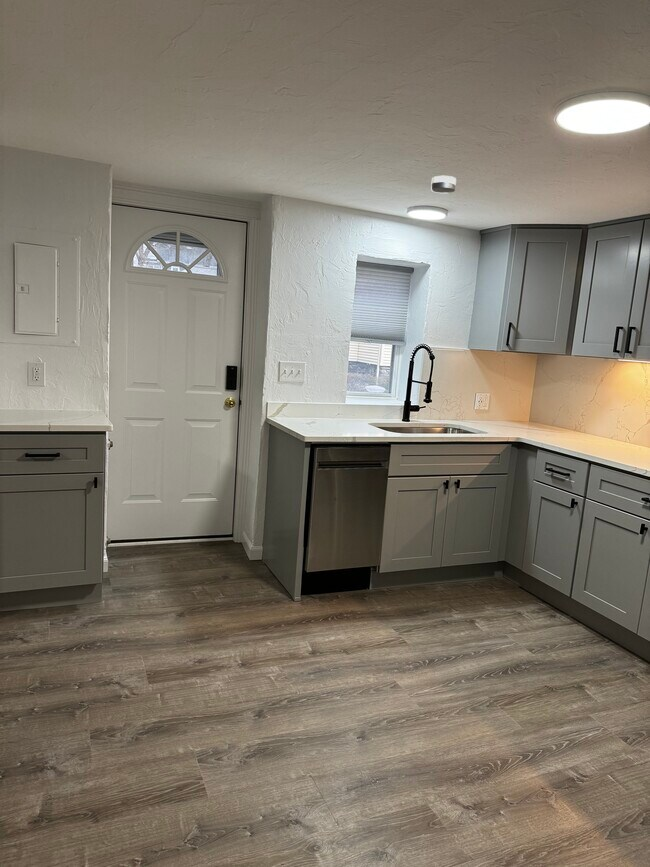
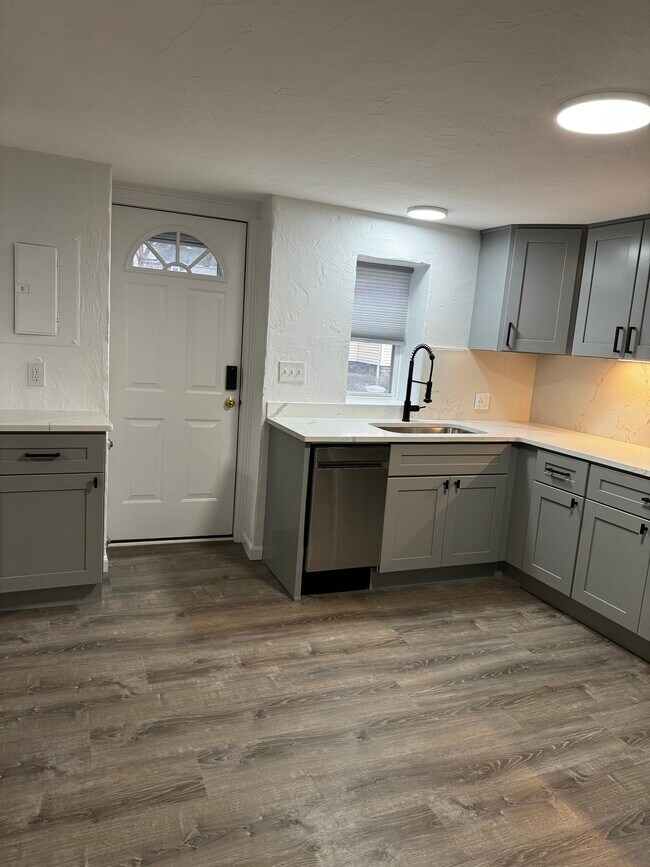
- smoke detector [430,175,457,194]
